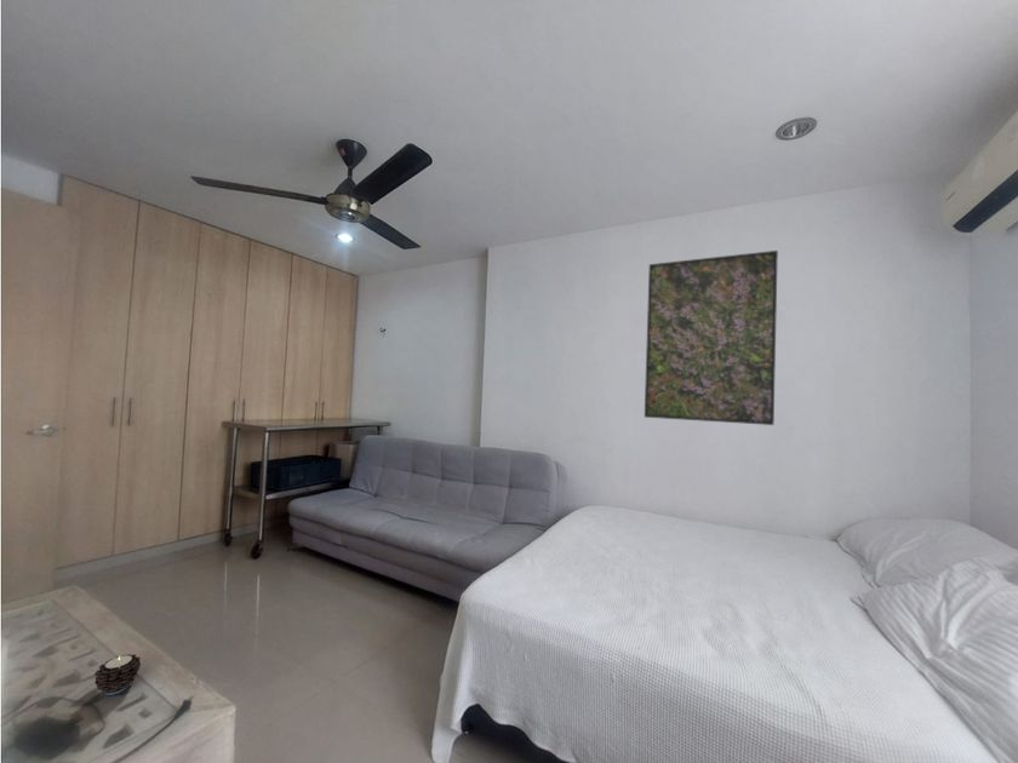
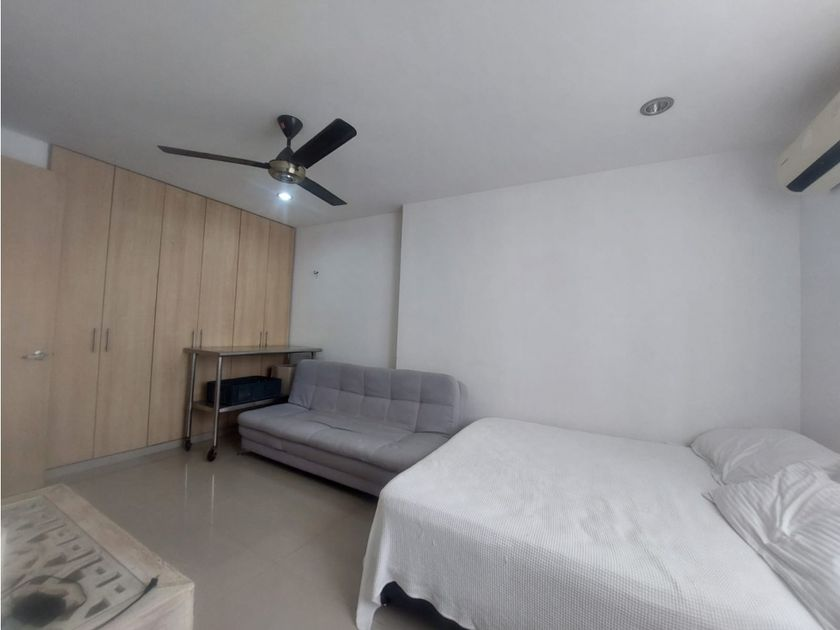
- candle [93,653,142,696]
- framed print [644,249,779,426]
